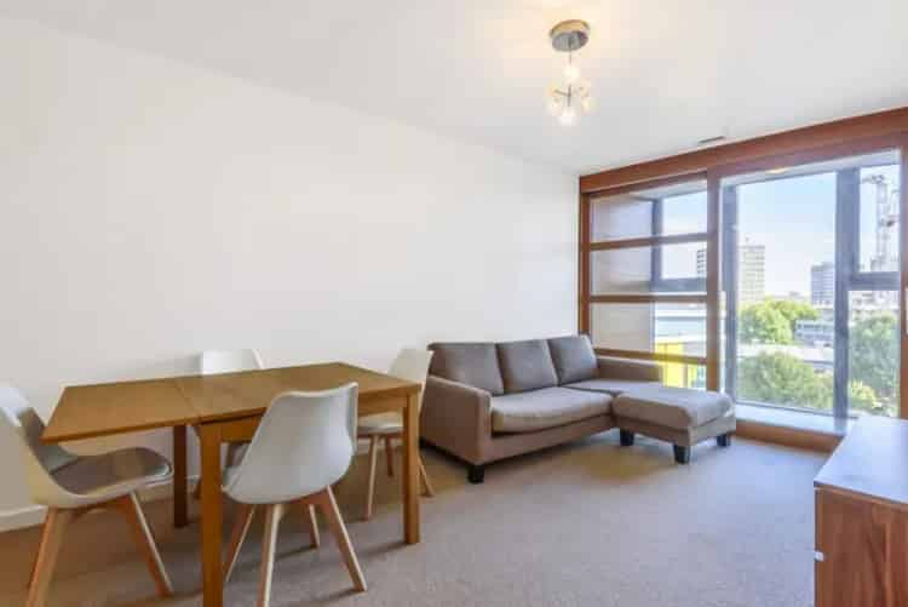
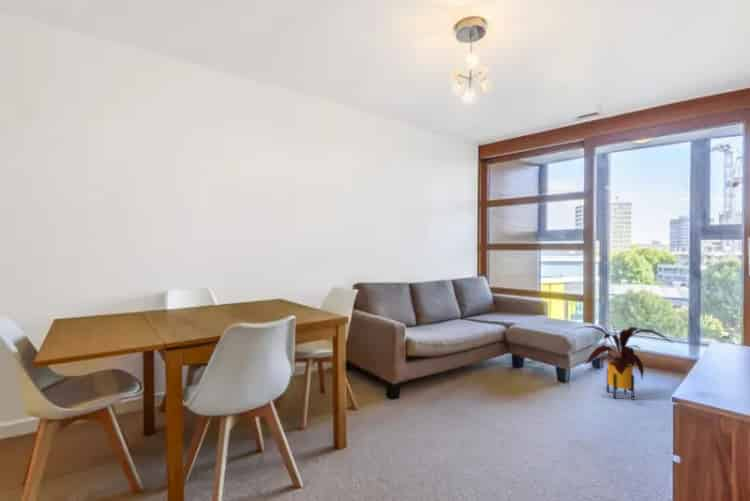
+ house plant [574,319,675,401]
